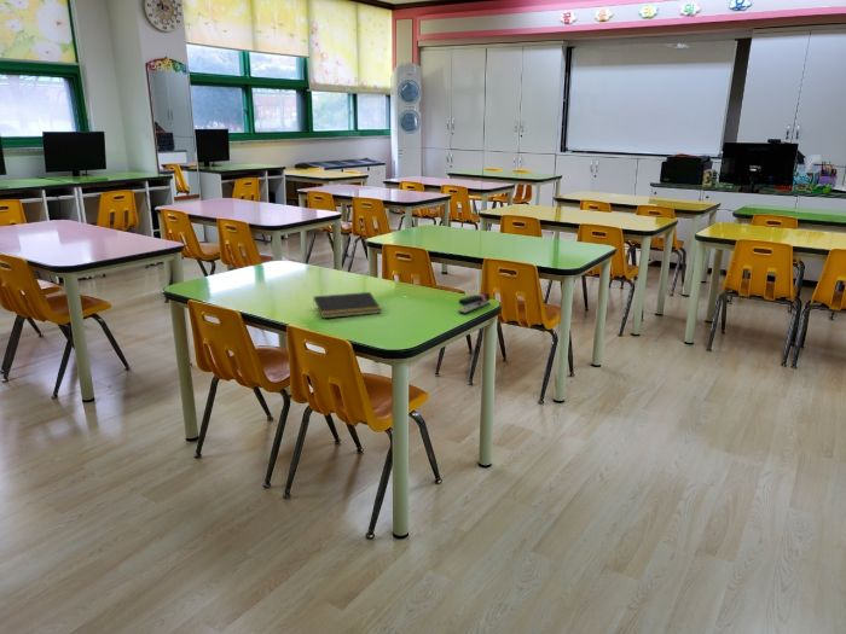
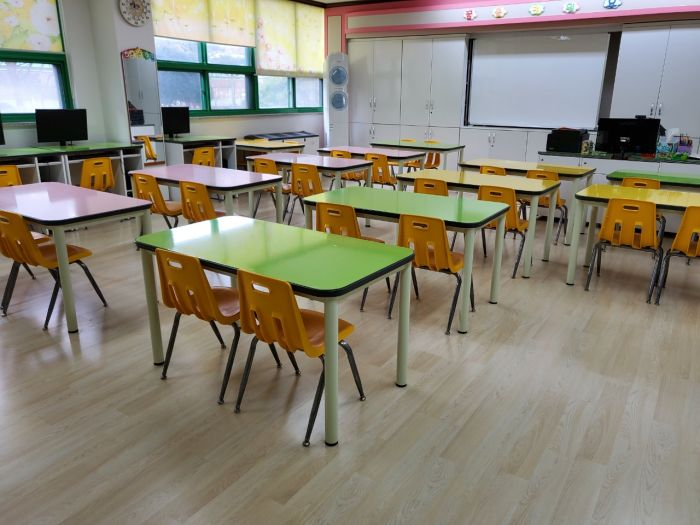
- notepad [312,291,383,319]
- stapler [457,292,491,315]
